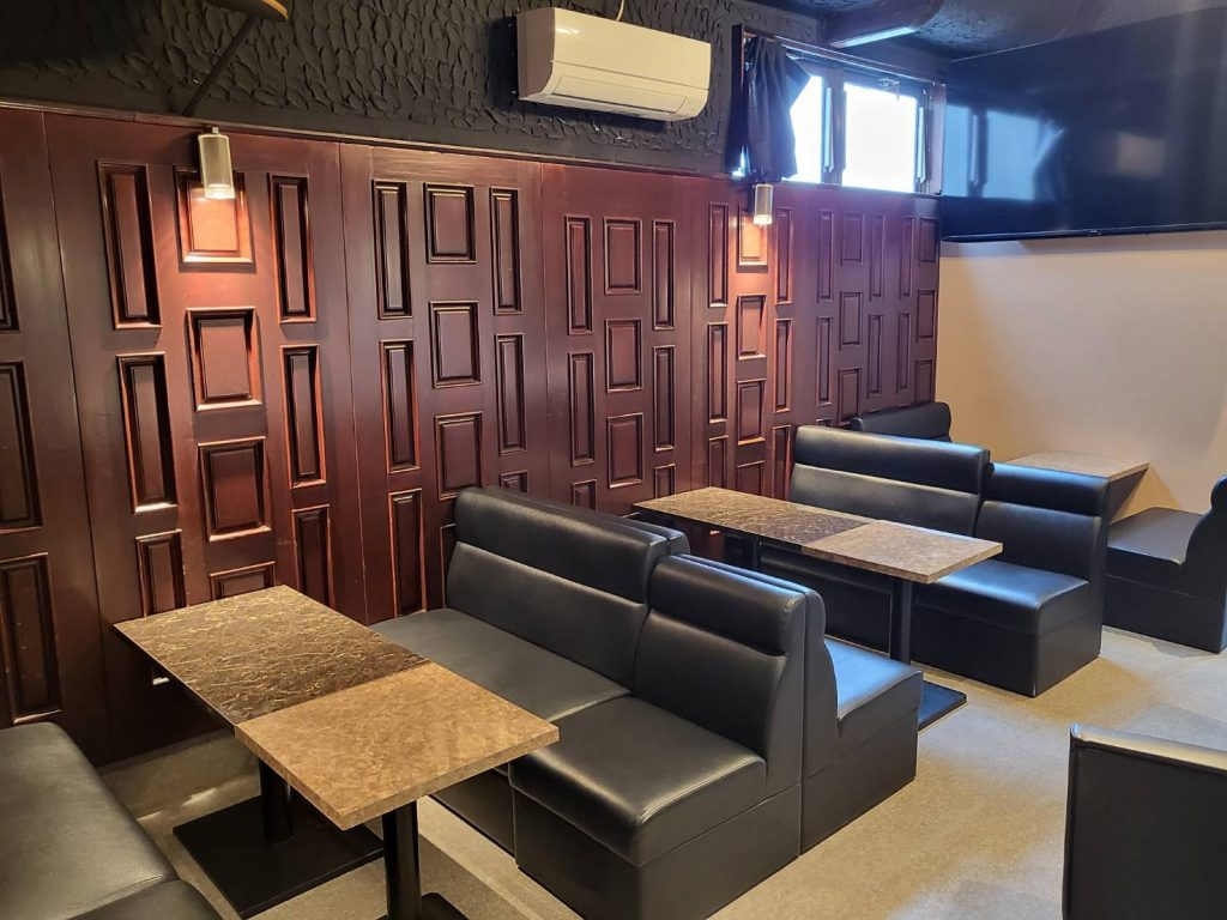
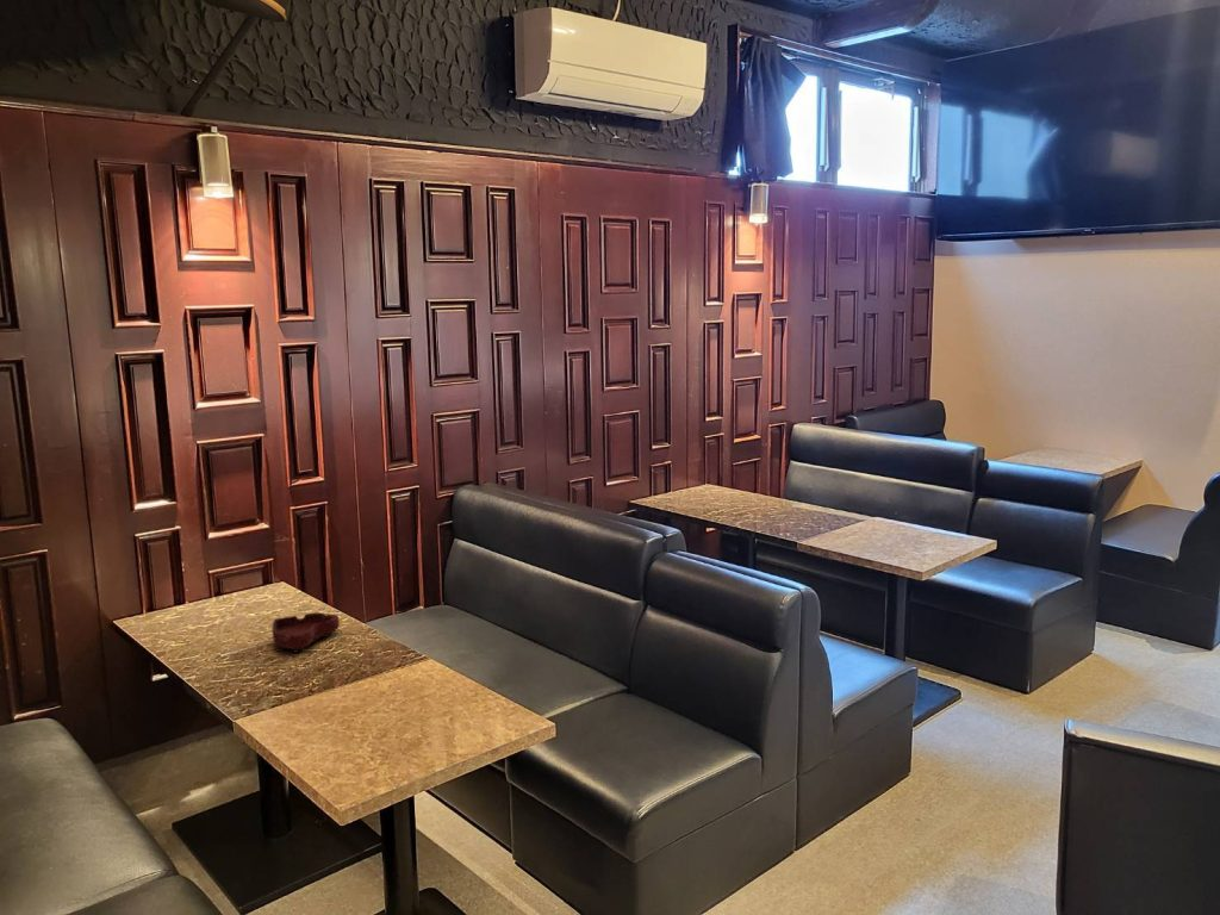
+ ashtray [270,611,341,654]
